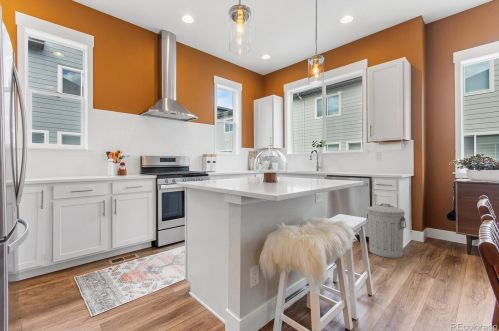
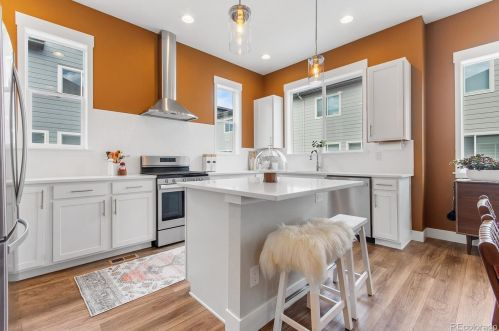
- trash can [366,202,407,259]
